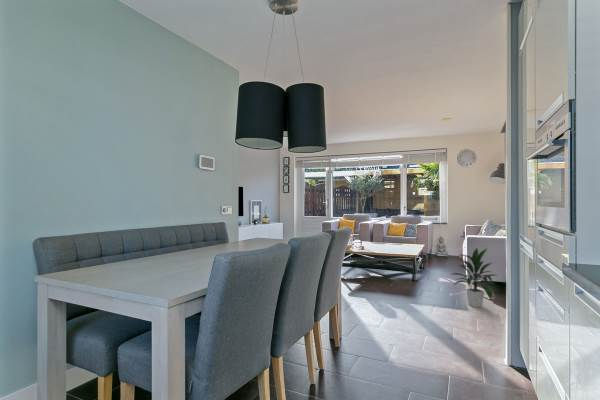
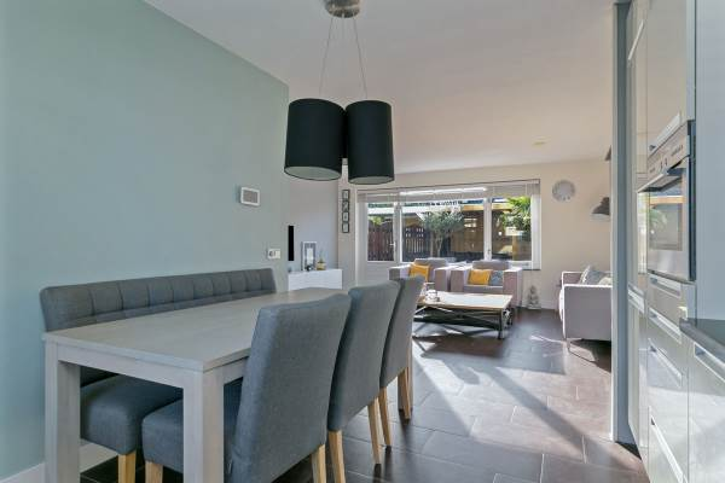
- indoor plant [448,247,499,308]
